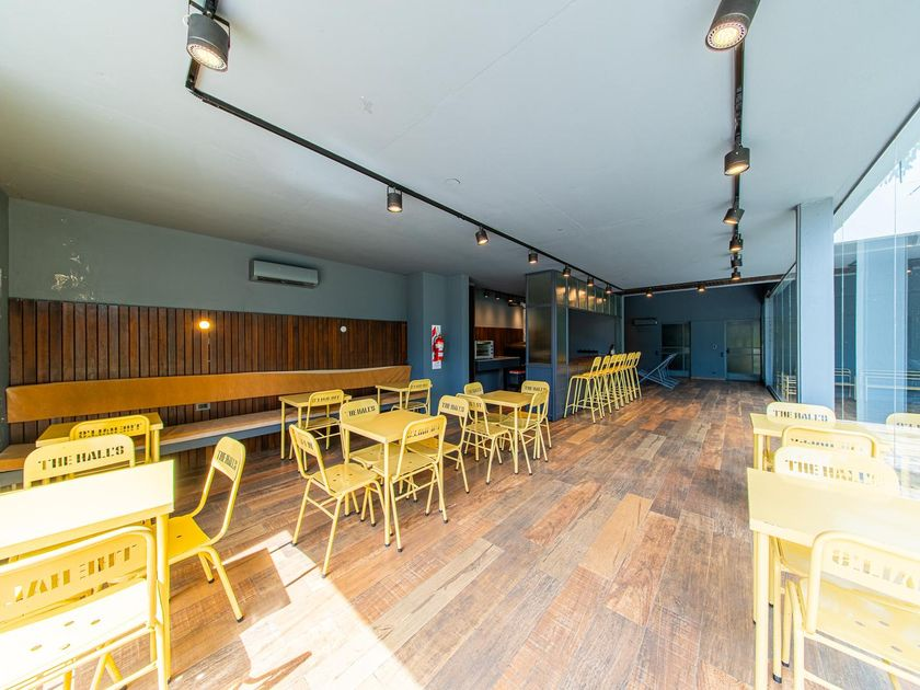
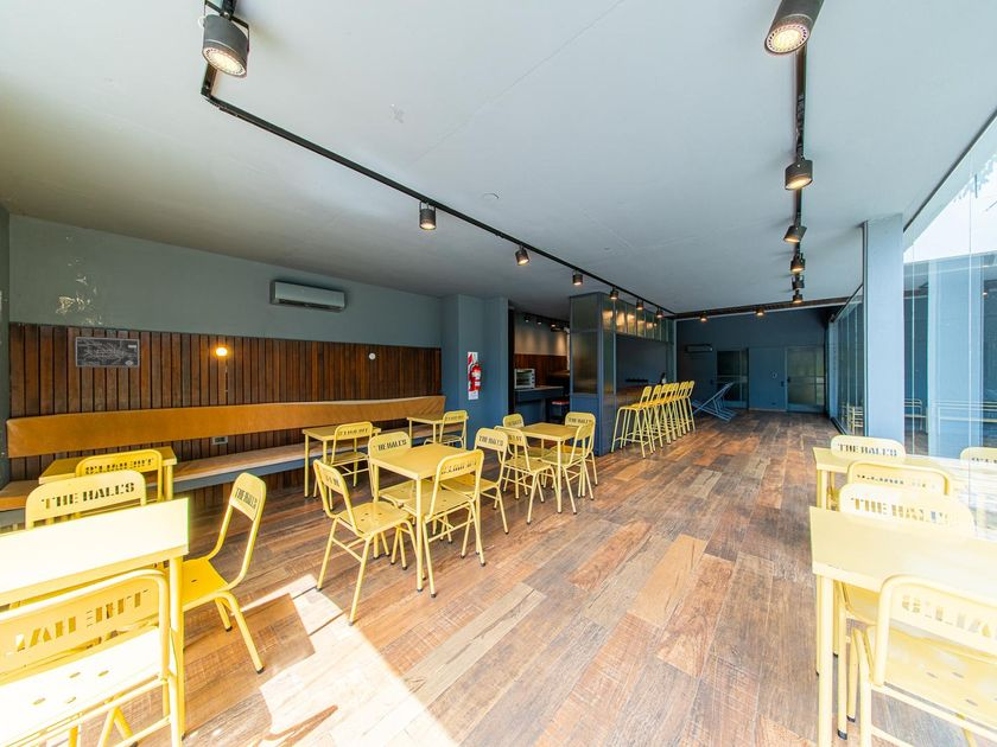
+ wall art [72,334,141,369]
